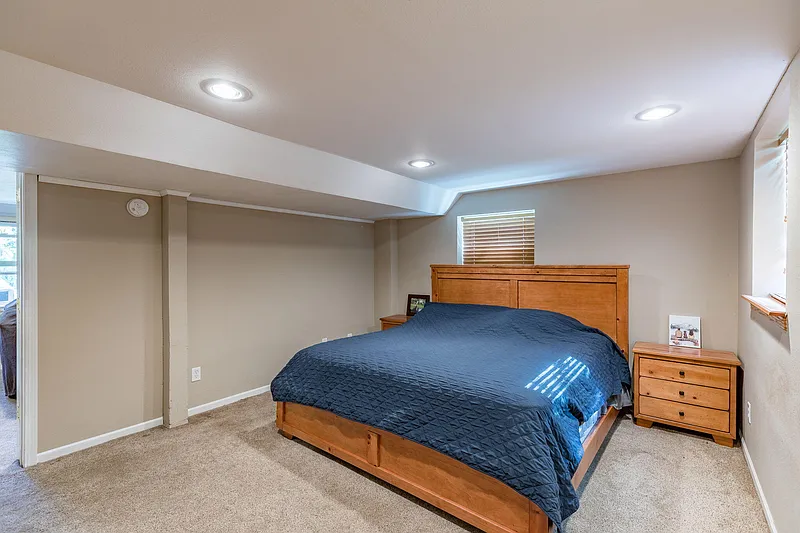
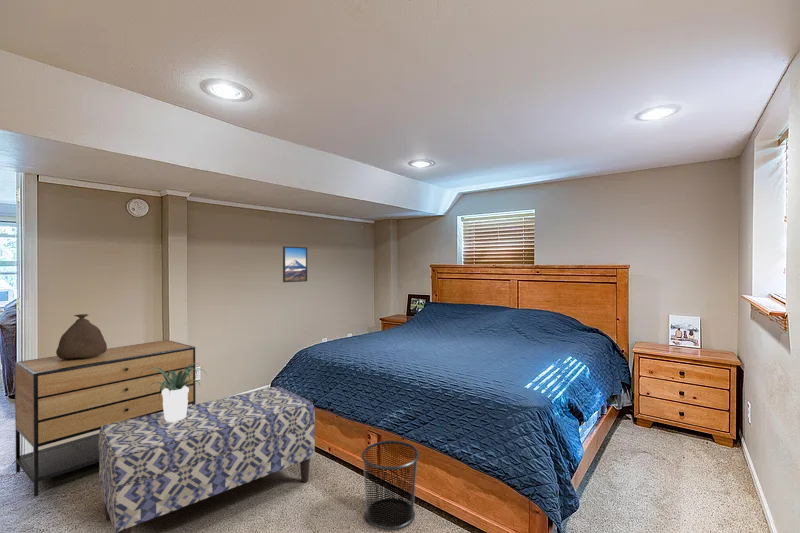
+ waste bin [360,440,420,531]
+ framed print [282,245,308,283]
+ bench [97,385,316,533]
+ cabinet [14,339,196,498]
+ bag [55,313,108,360]
+ potted plant [138,362,208,421]
